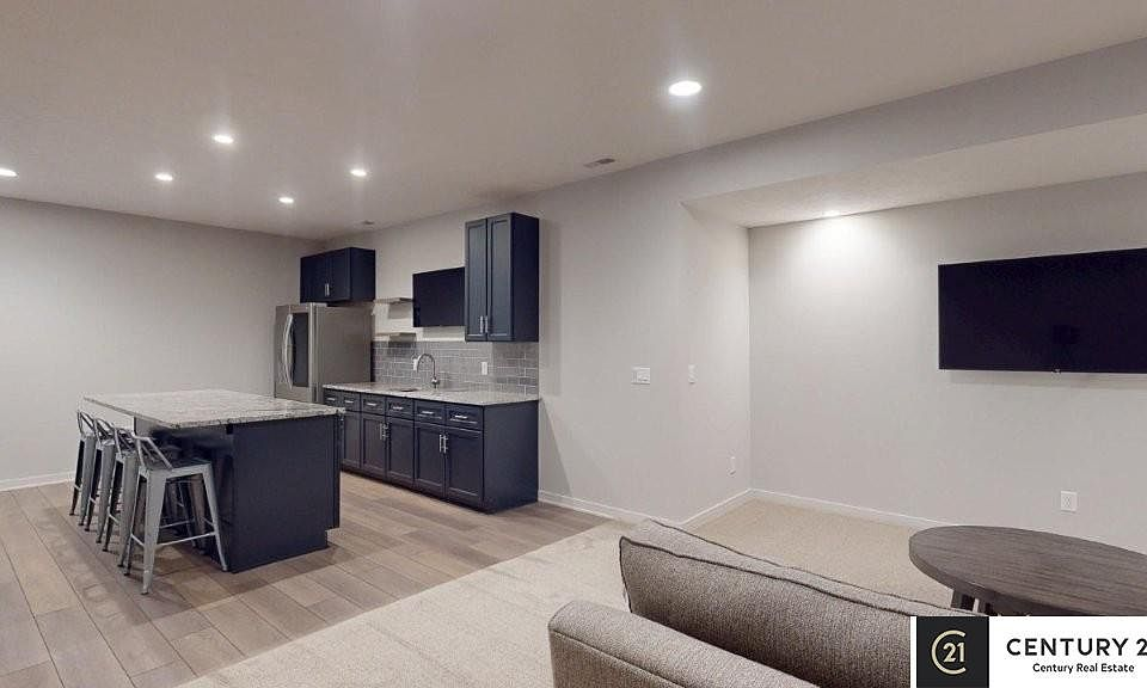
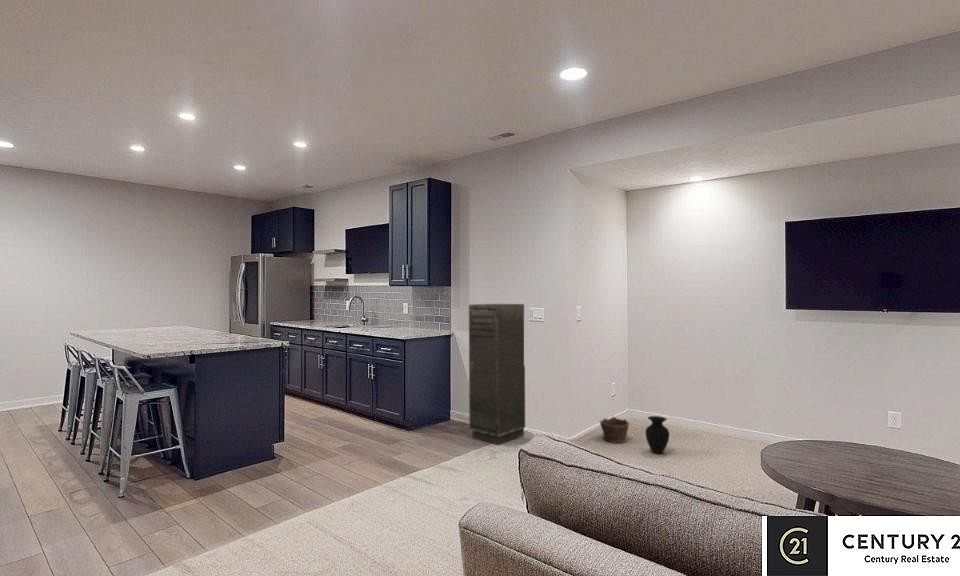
+ storage cabinet [468,303,526,446]
+ clay pot [599,416,631,444]
+ vase [644,415,670,455]
